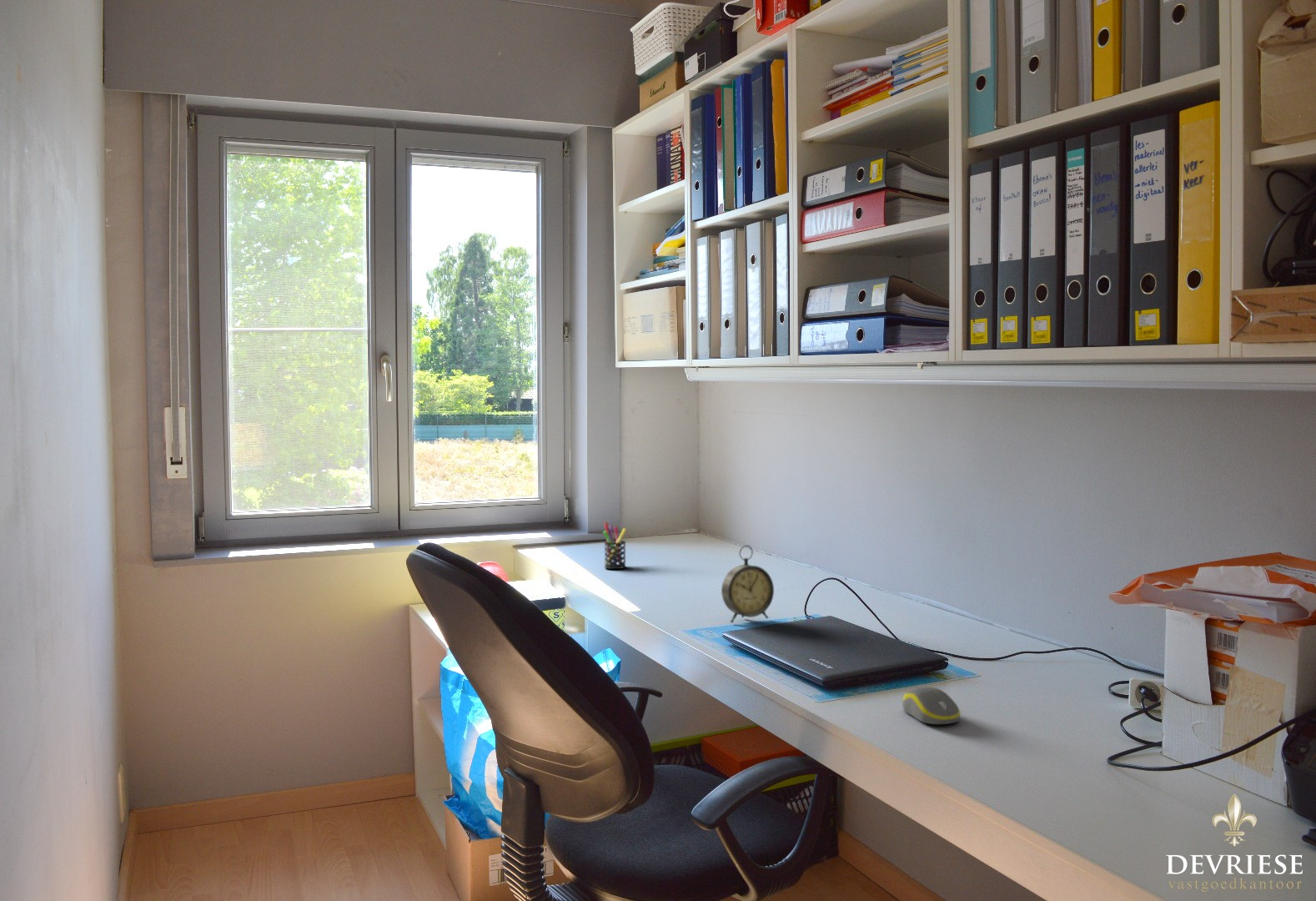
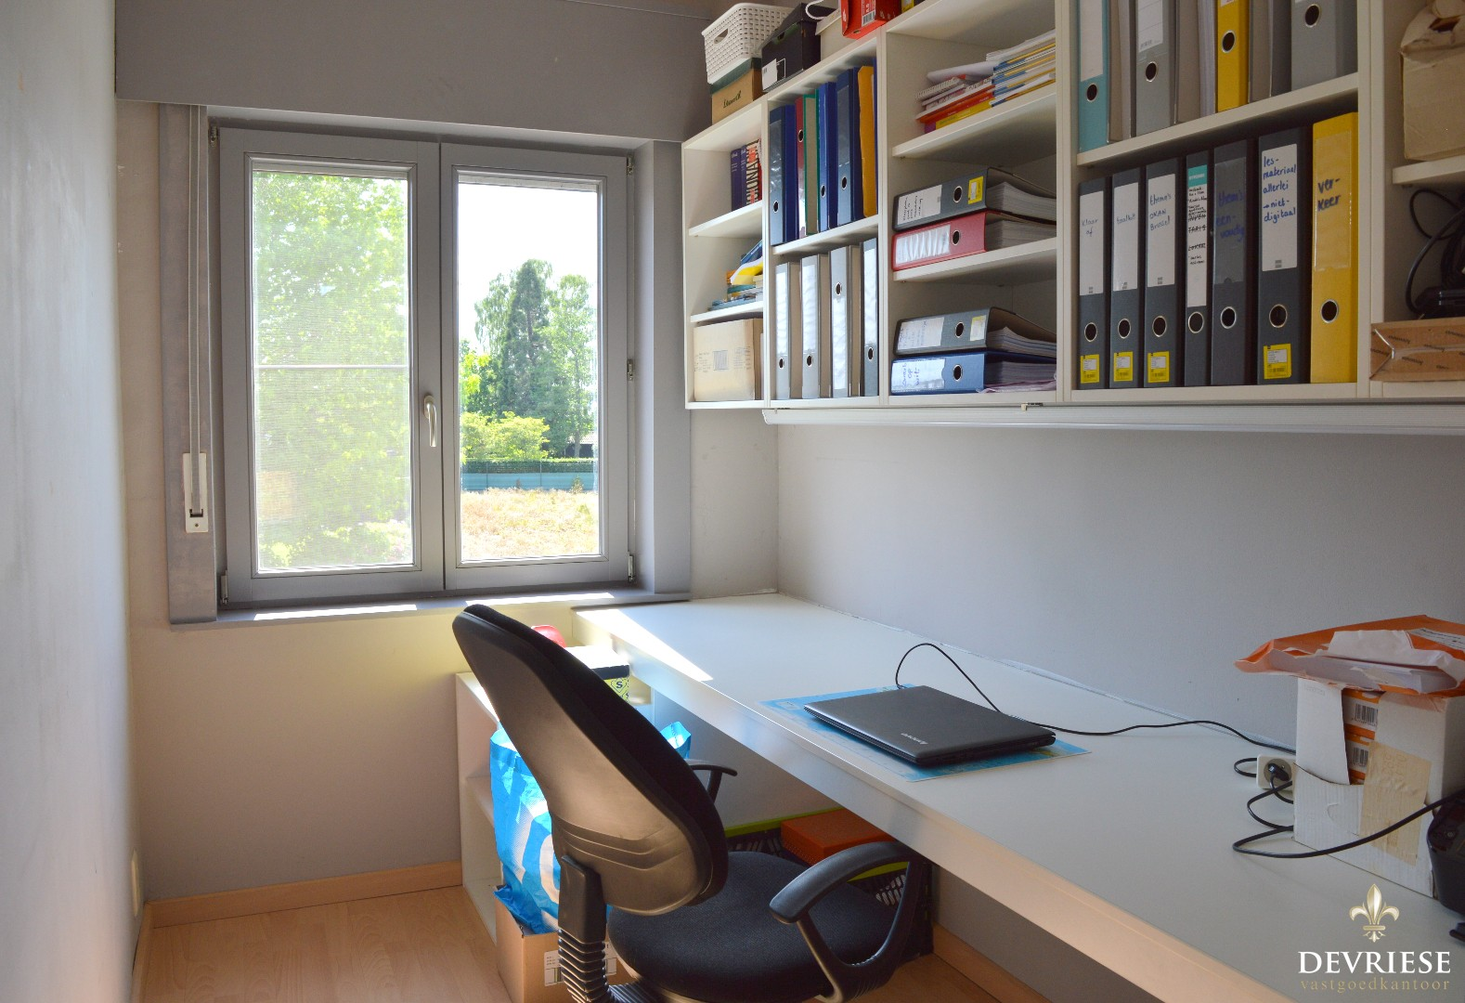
- alarm clock [721,545,775,623]
- computer mouse [902,686,962,725]
- pen holder [602,521,627,570]
